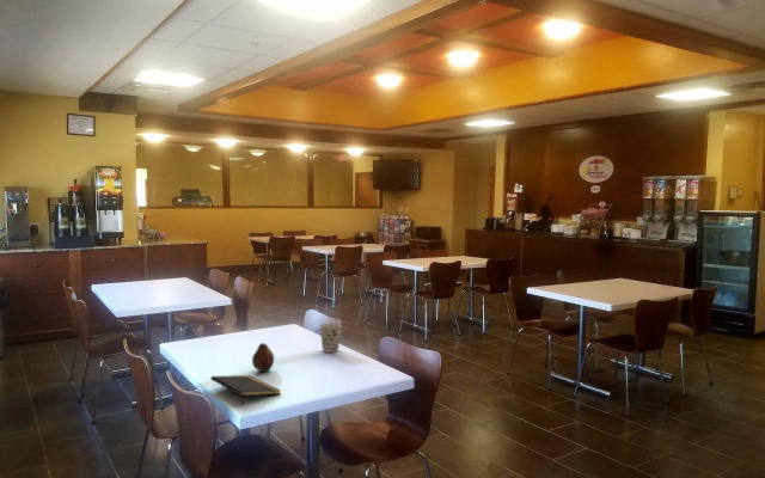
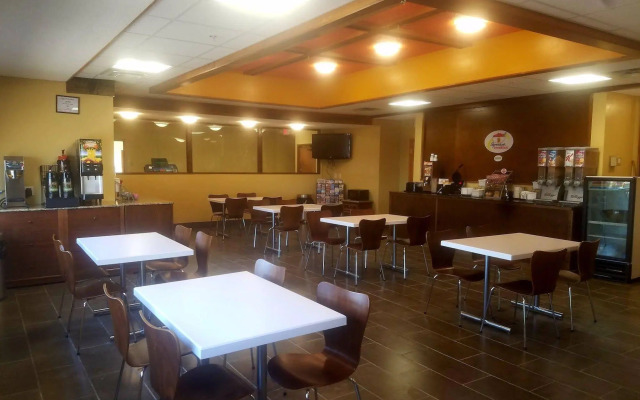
- cup [318,323,343,354]
- notepad [209,374,282,406]
- fruit [251,342,275,373]
